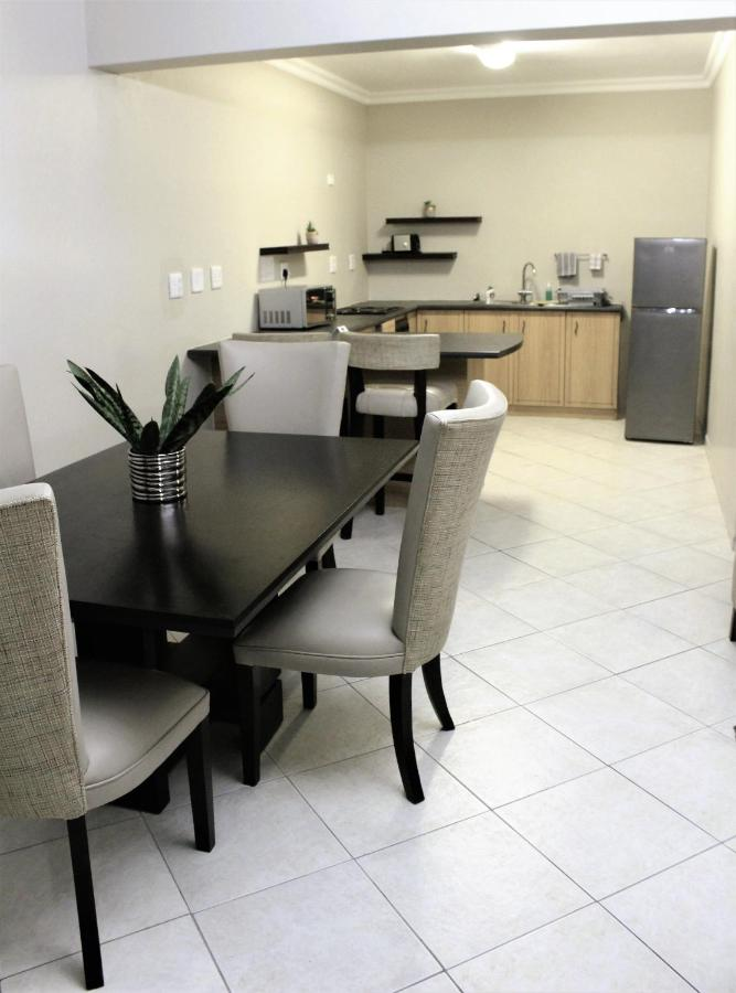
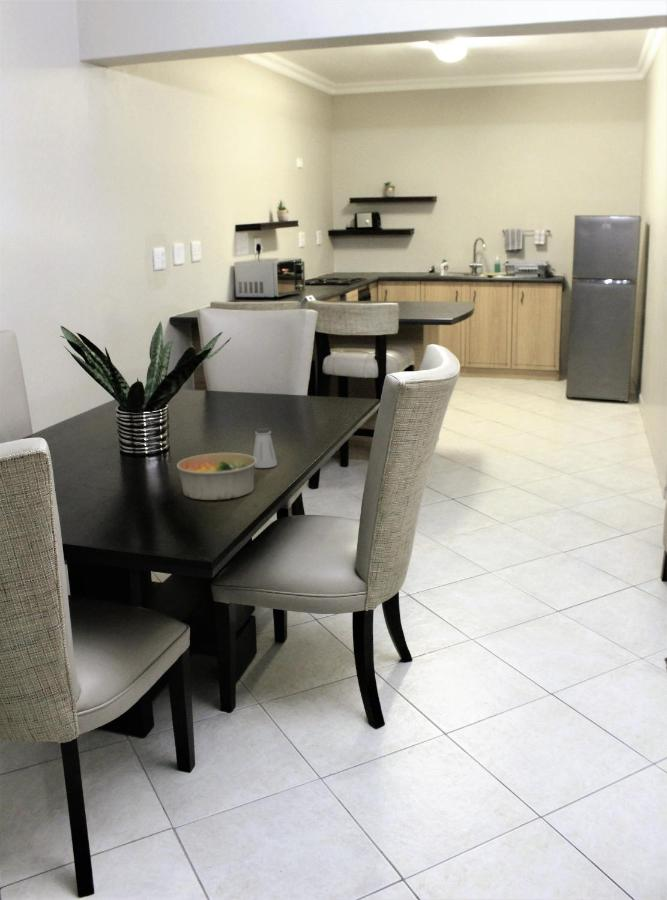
+ saltshaker [252,427,278,469]
+ bowl [176,452,257,501]
